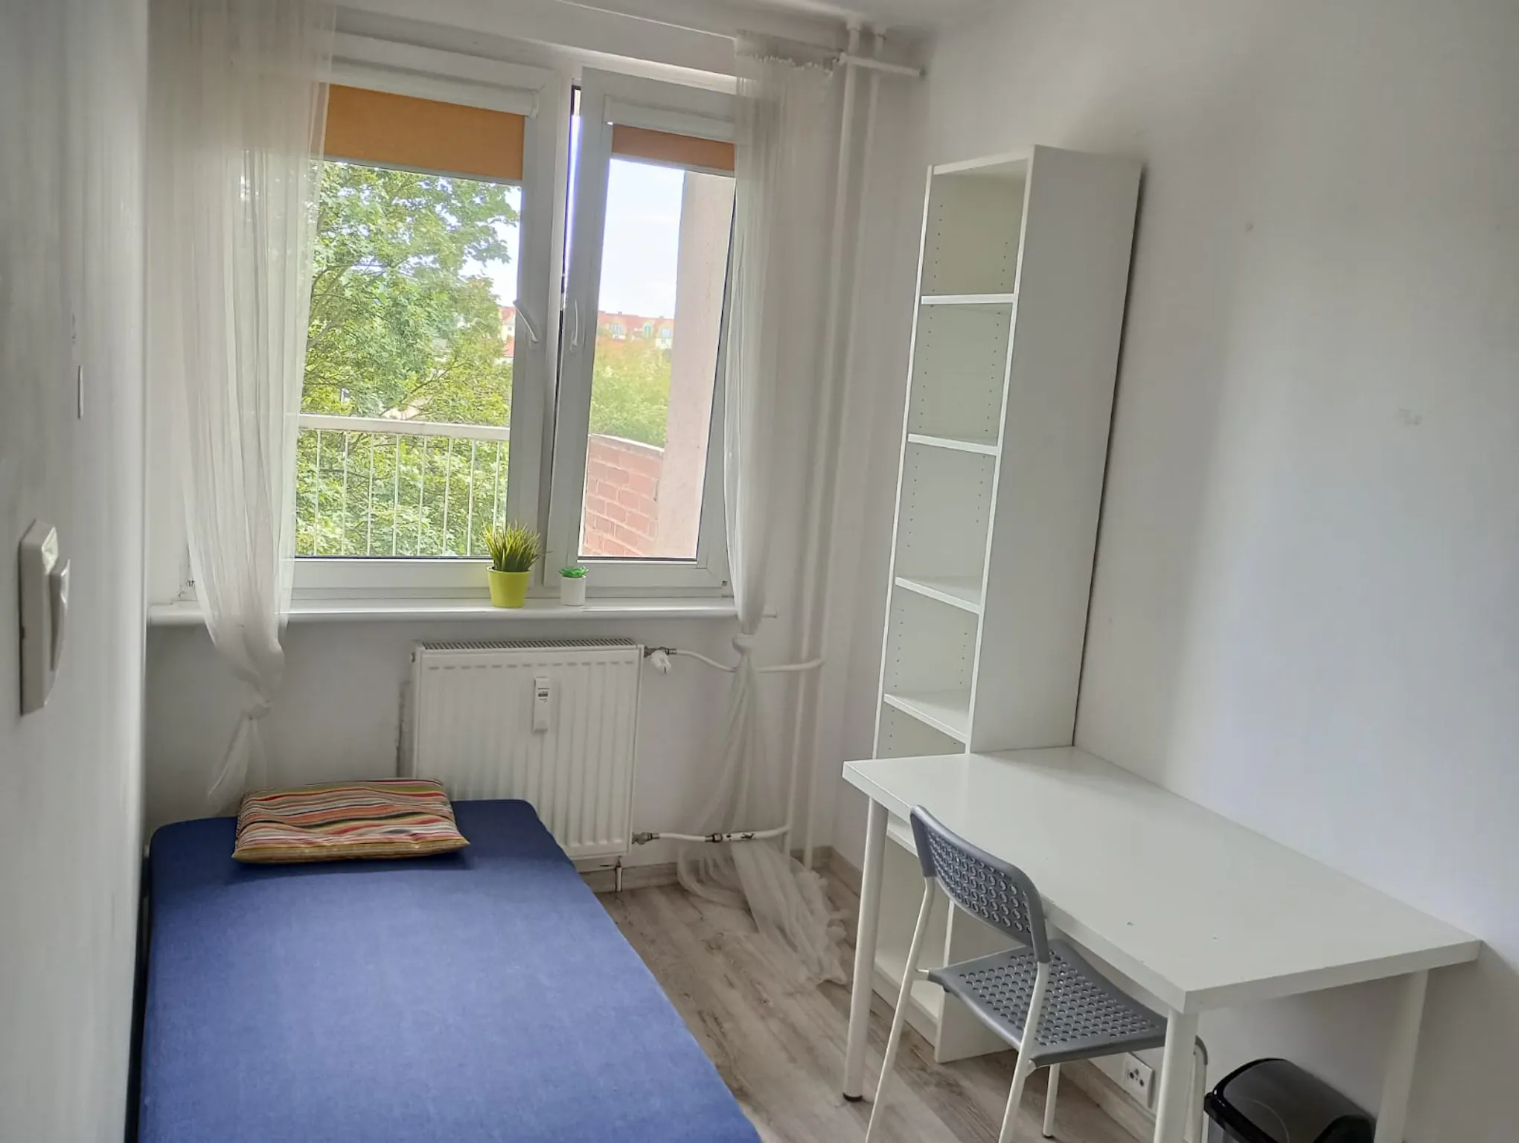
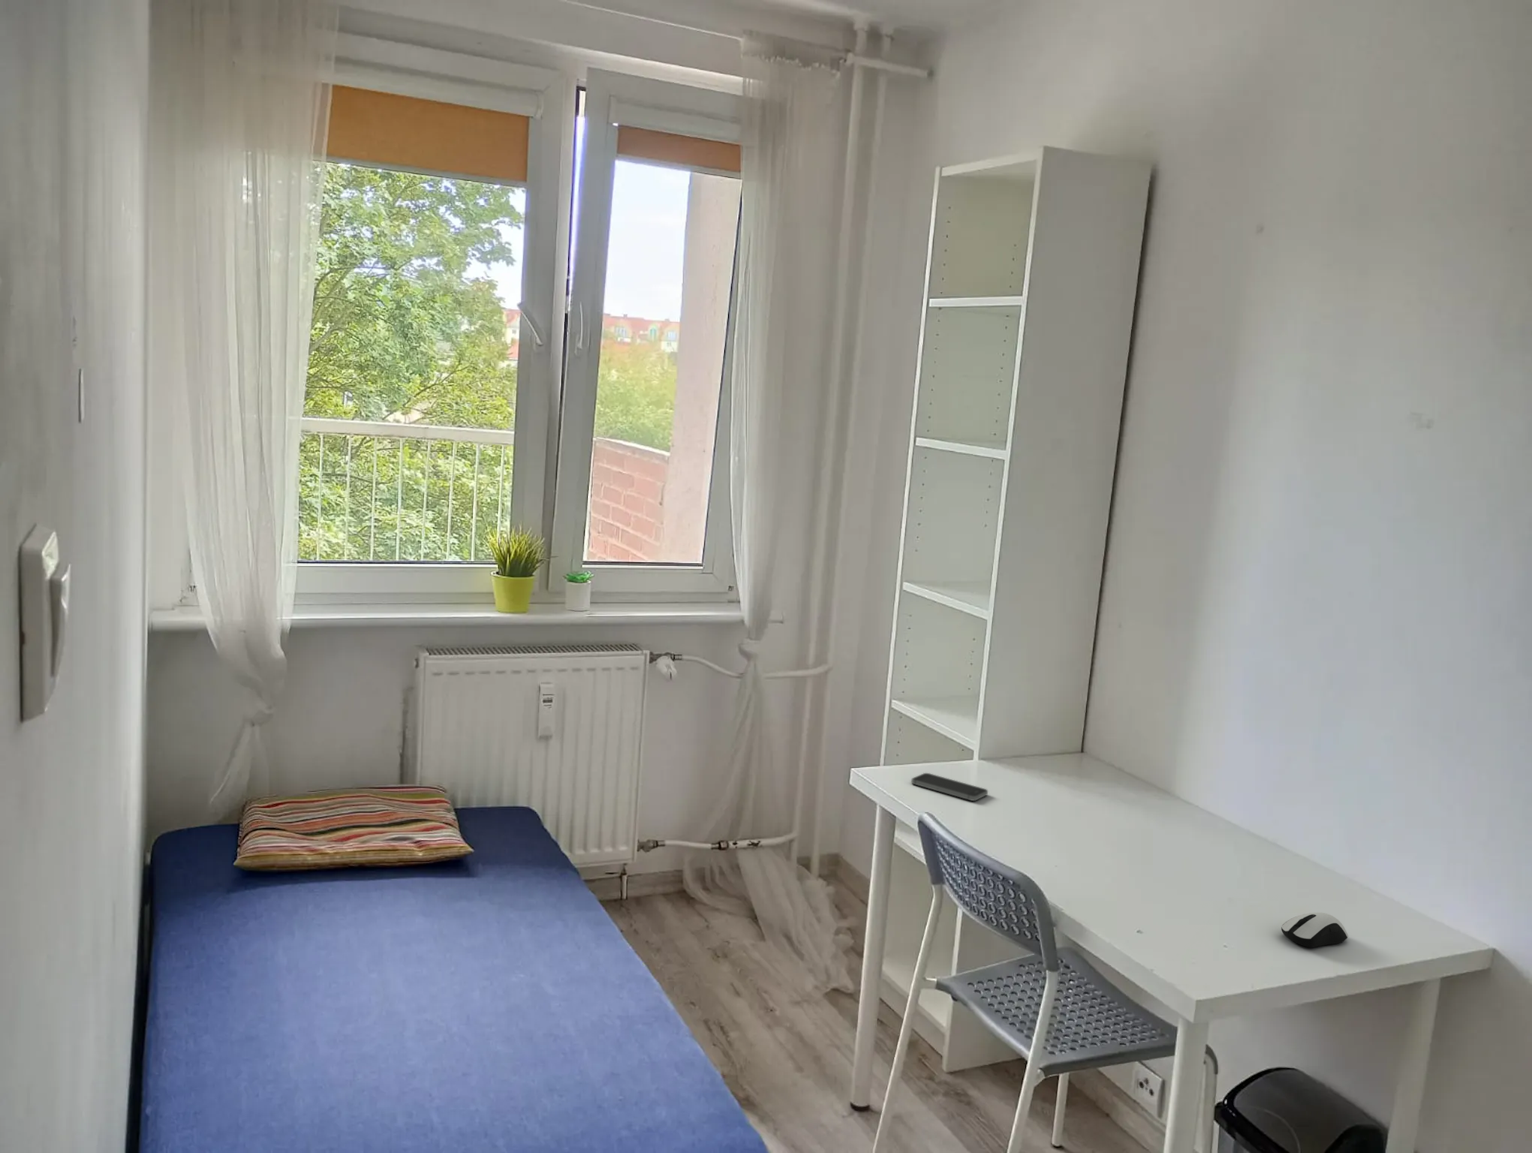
+ computer mouse [1280,912,1349,948]
+ smartphone [911,773,988,802]
